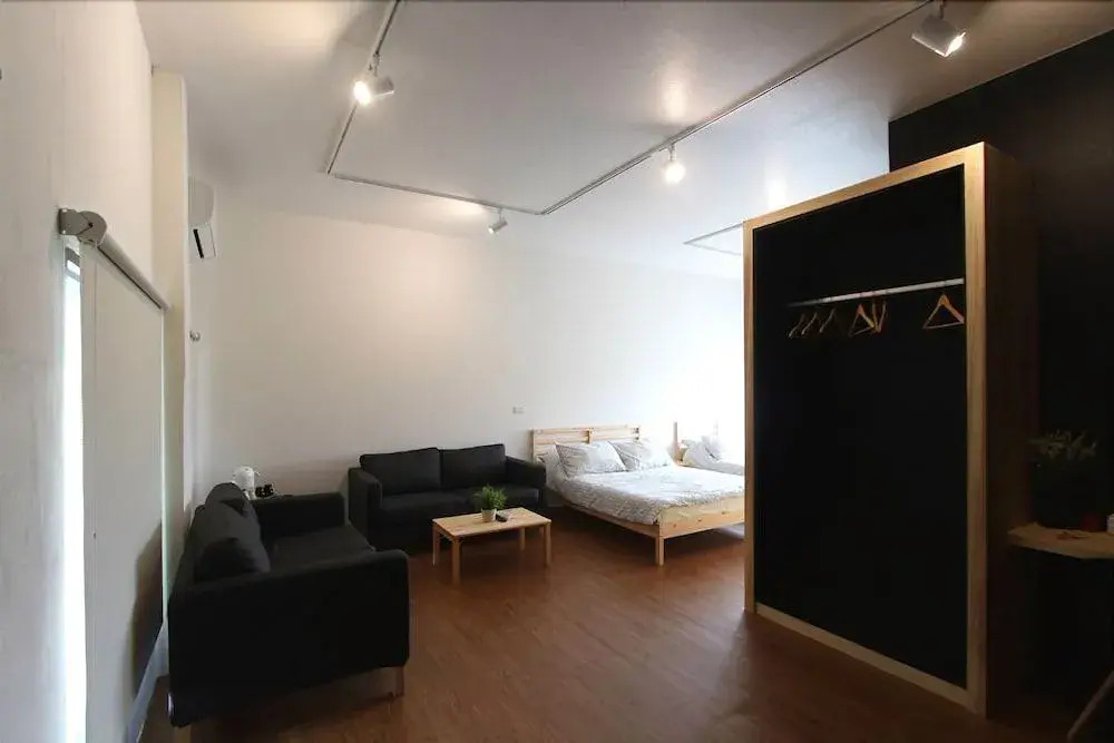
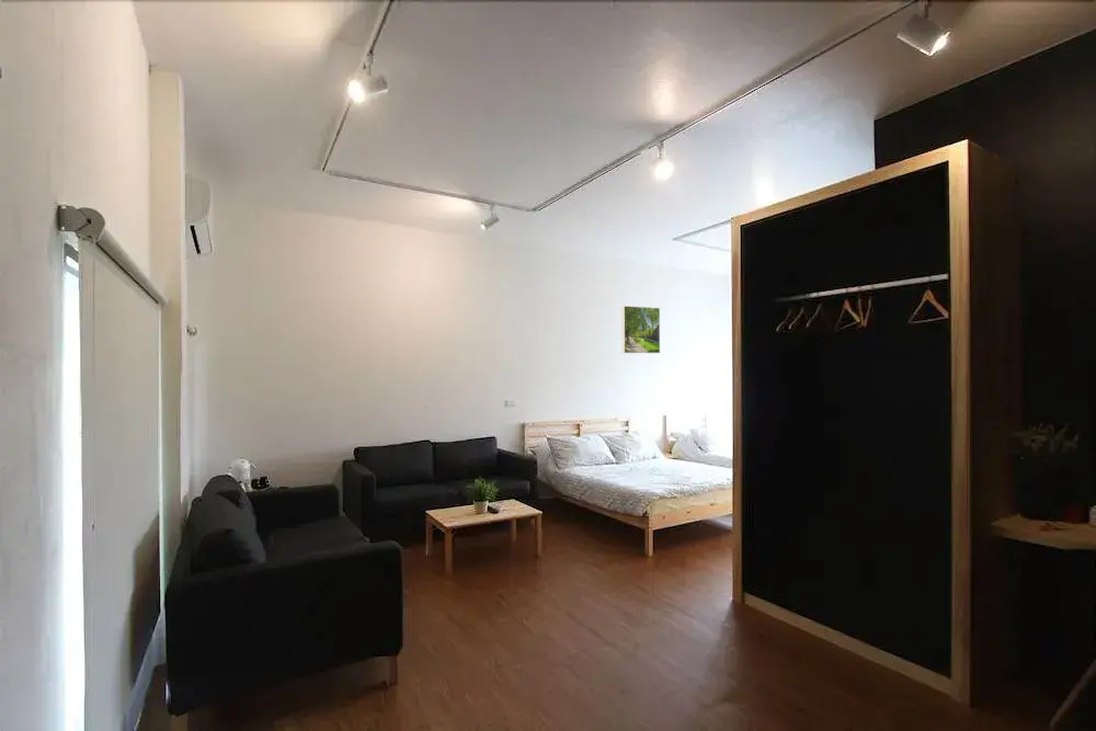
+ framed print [621,305,661,354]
